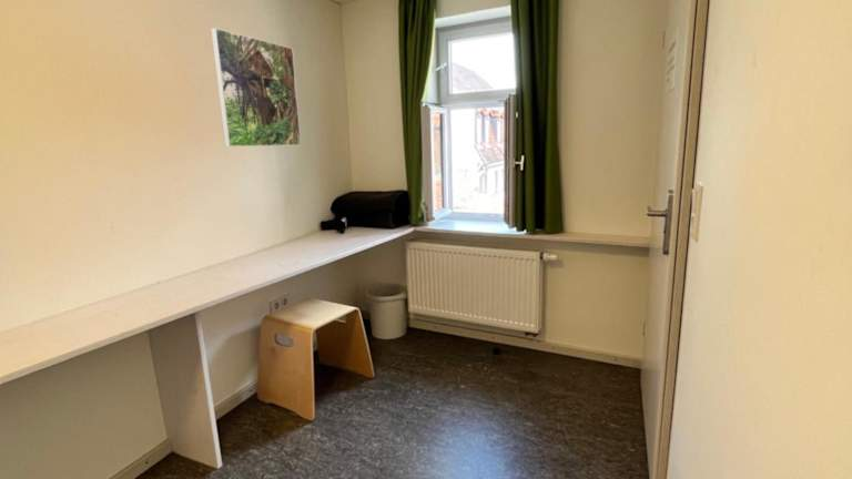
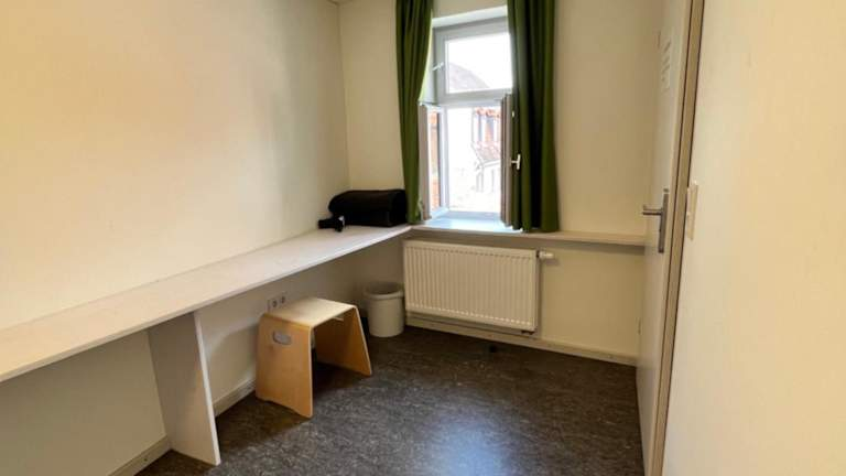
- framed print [210,27,302,147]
